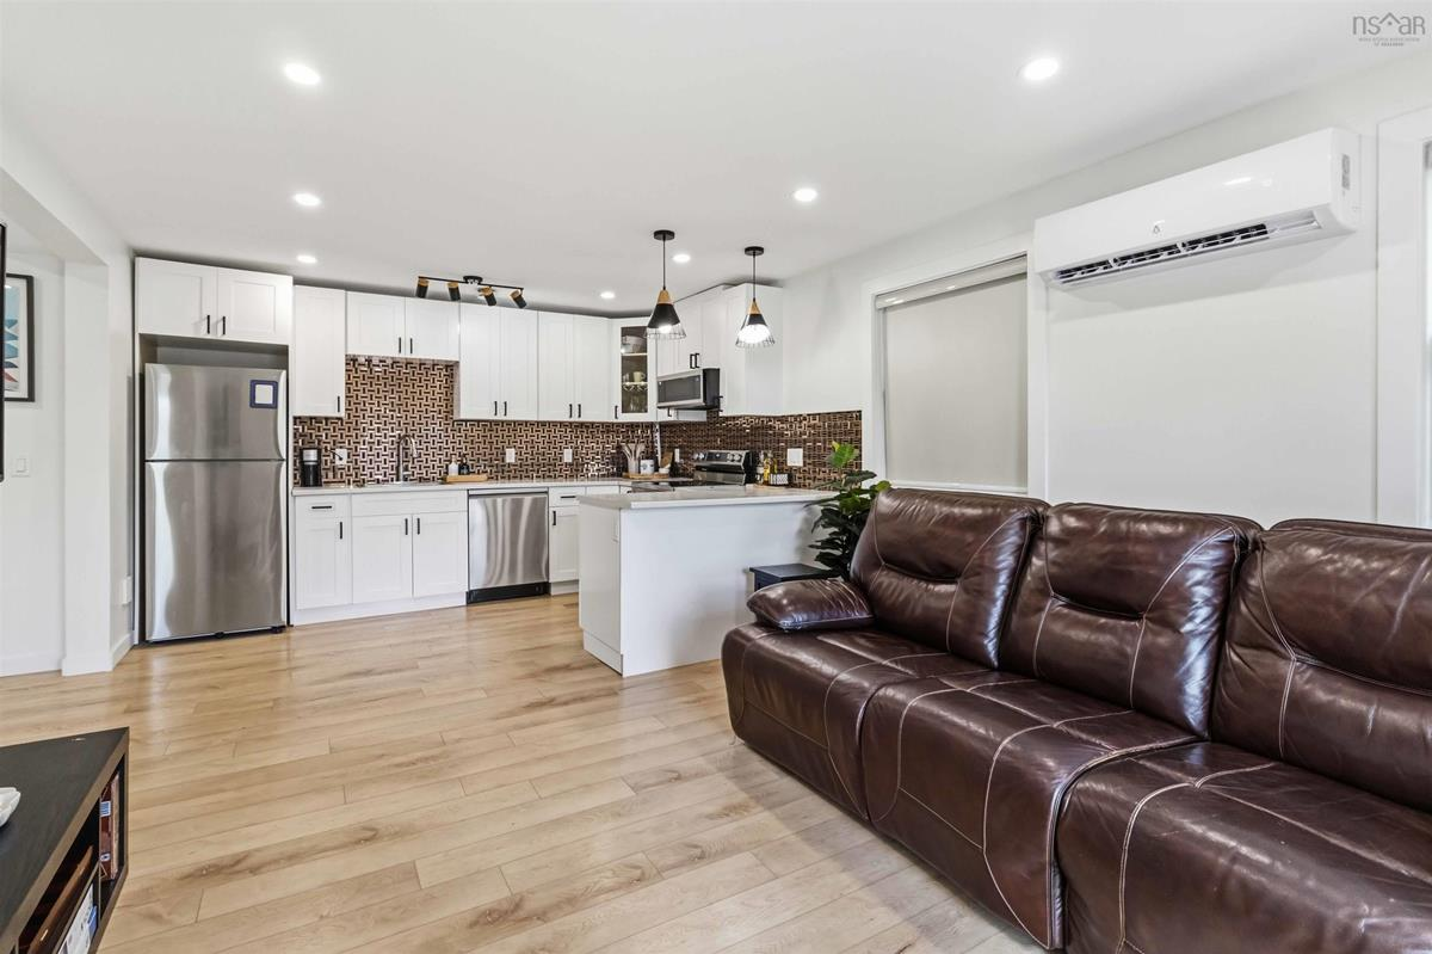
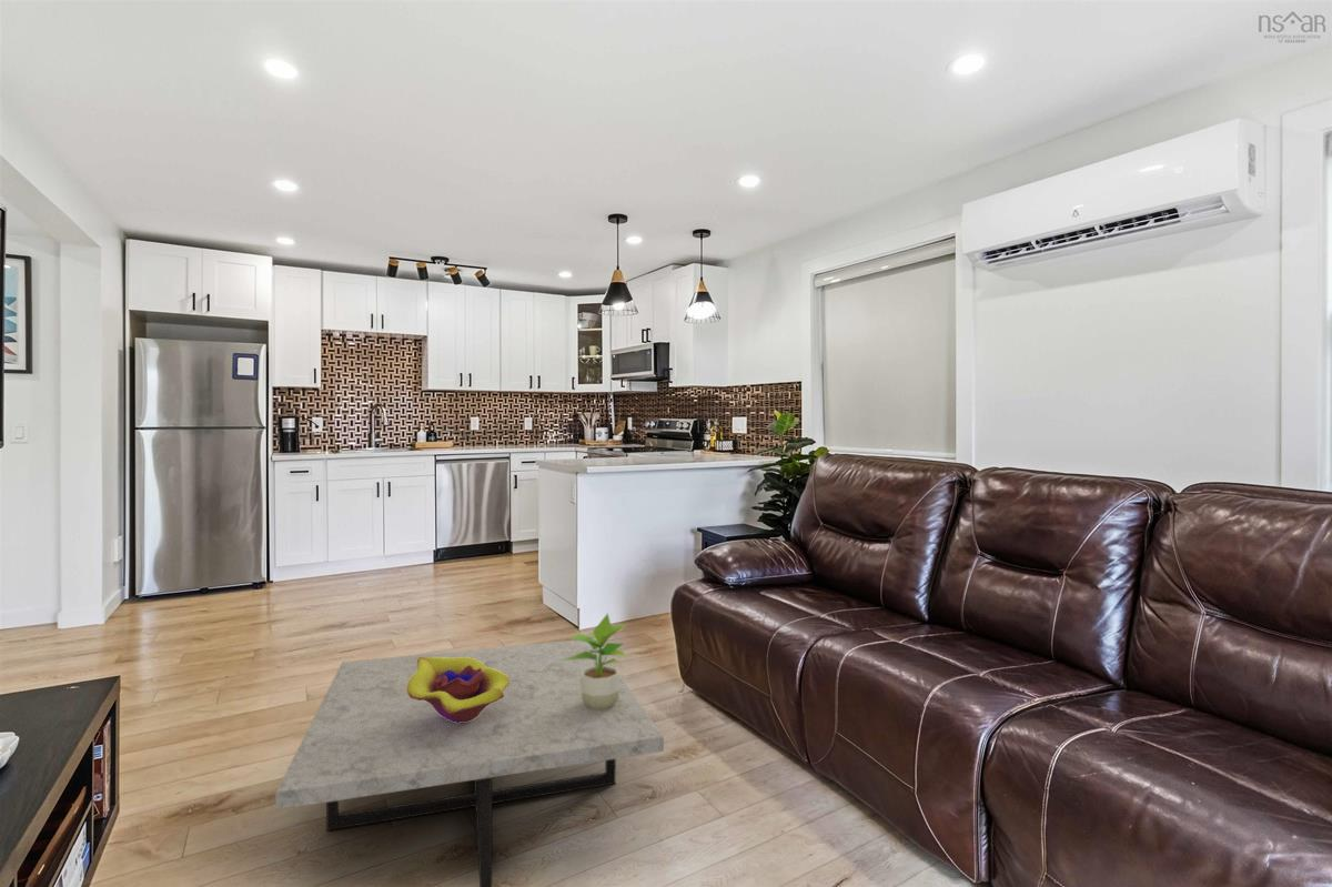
+ coffee table [275,637,665,887]
+ decorative bowl [406,657,509,723]
+ potted plant [563,612,632,709]
